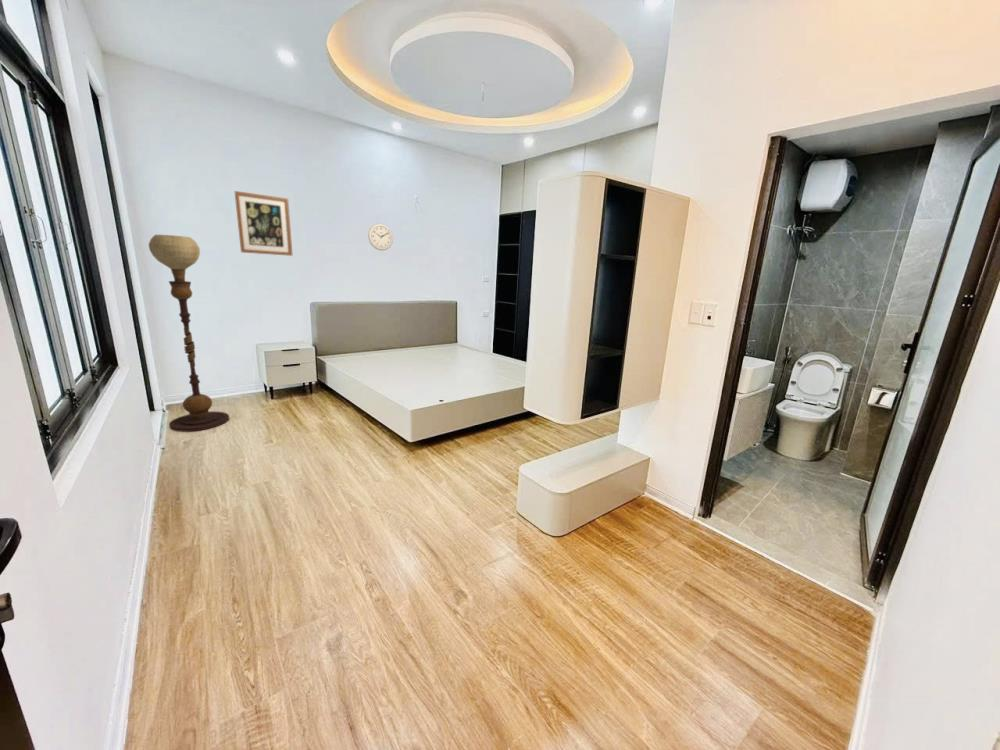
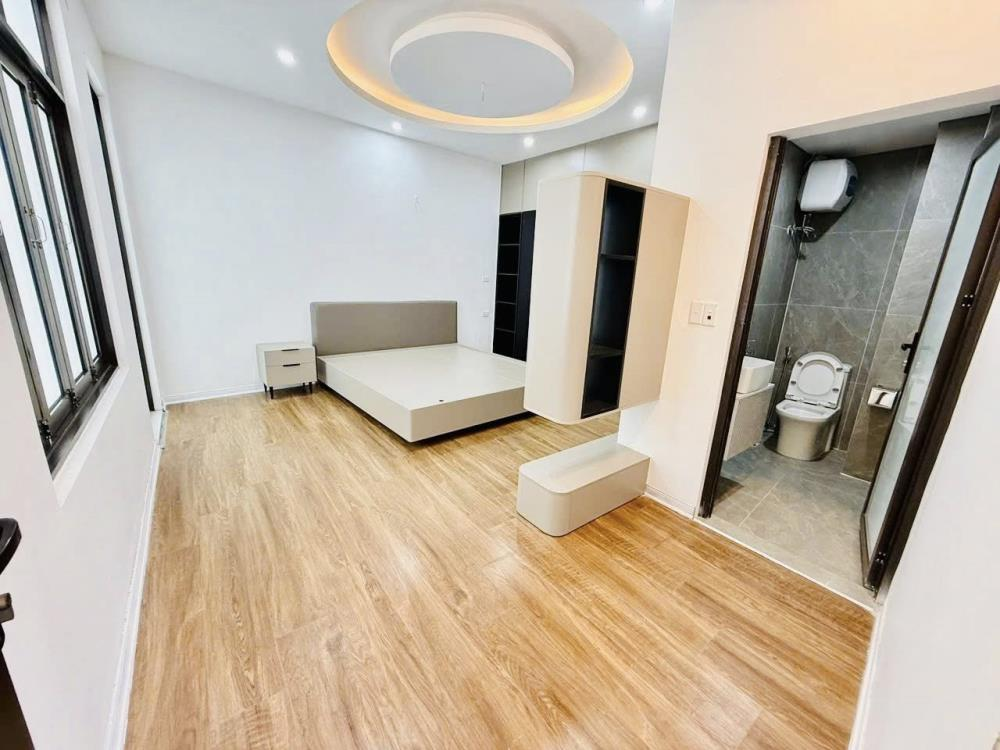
- wall art [234,190,294,257]
- wall clock [367,223,394,251]
- floor lamp [148,234,230,433]
